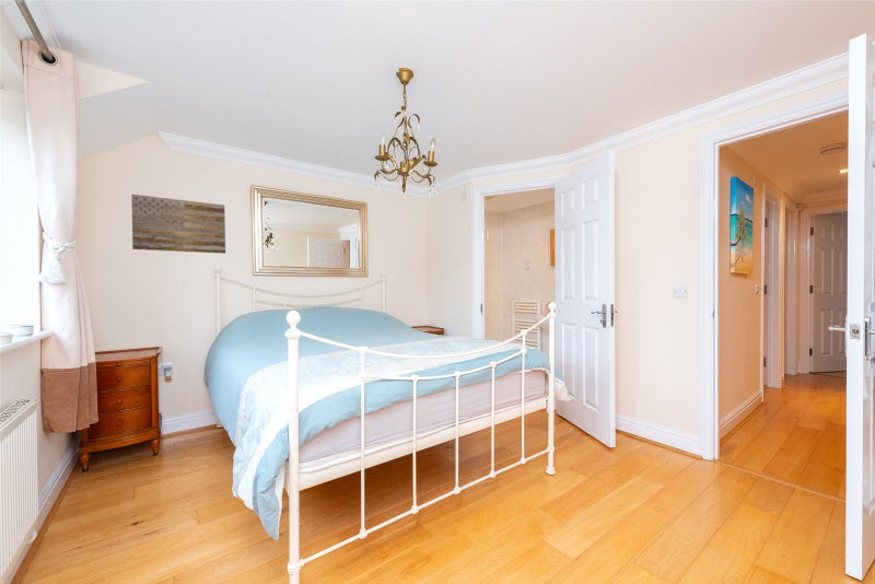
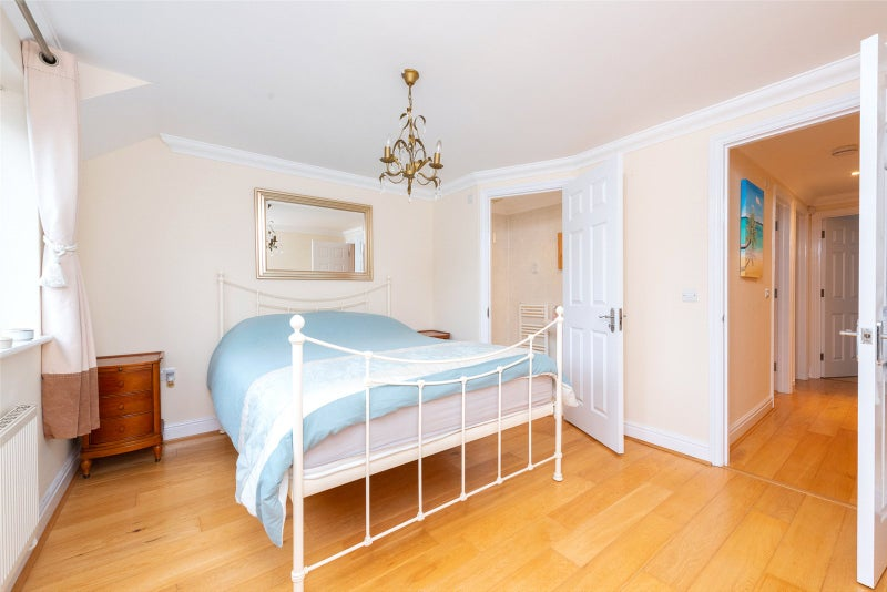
- wall art [130,194,226,255]
